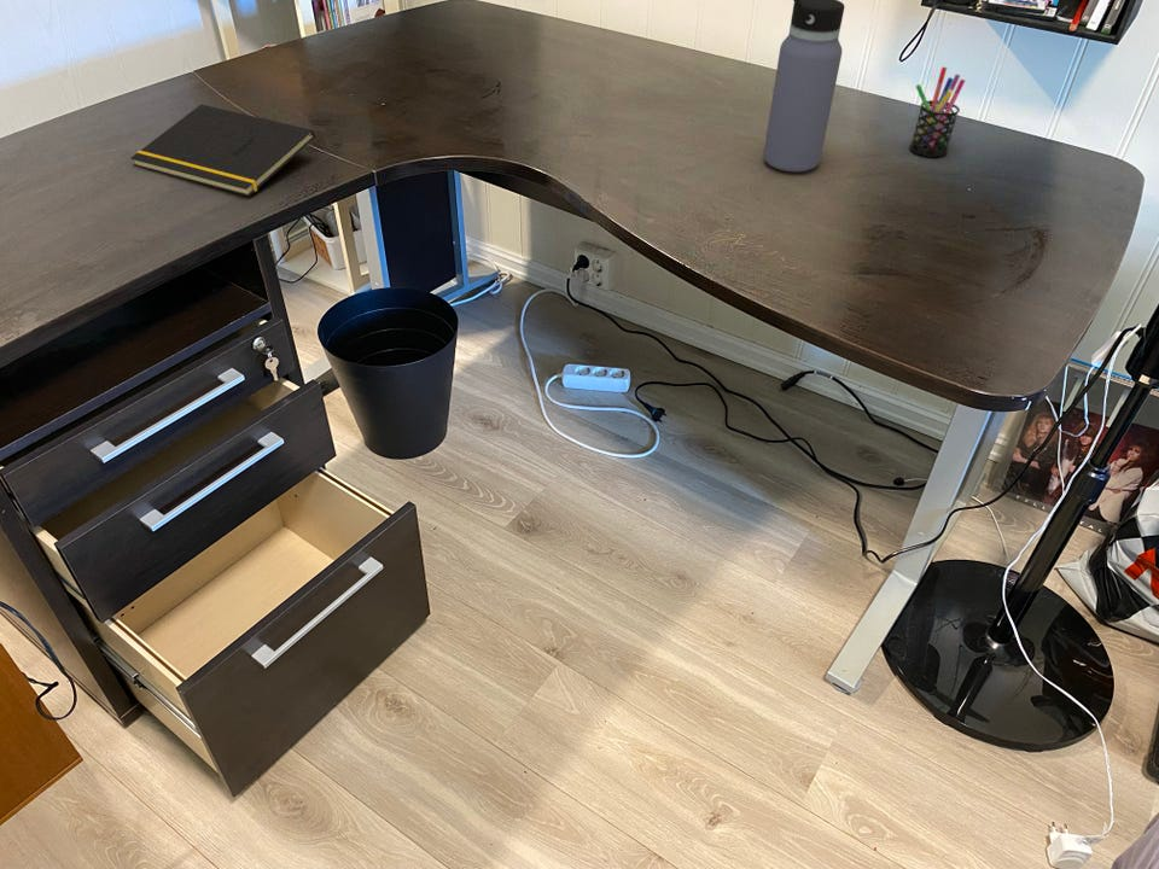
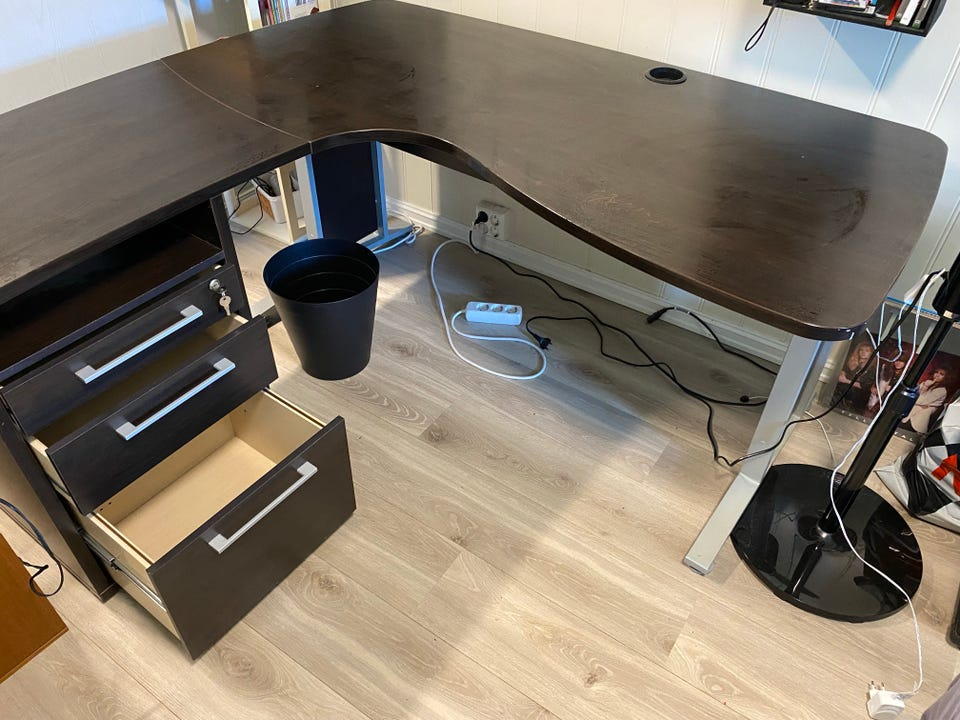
- water bottle [763,0,845,173]
- pen holder [909,66,966,158]
- notepad [129,104,316,198]
